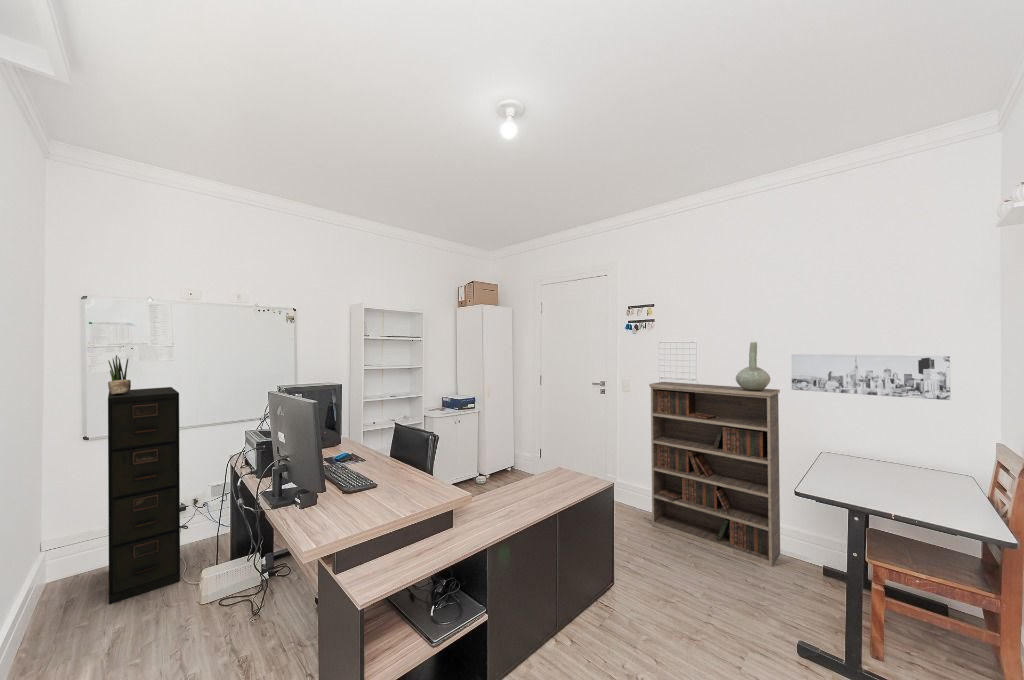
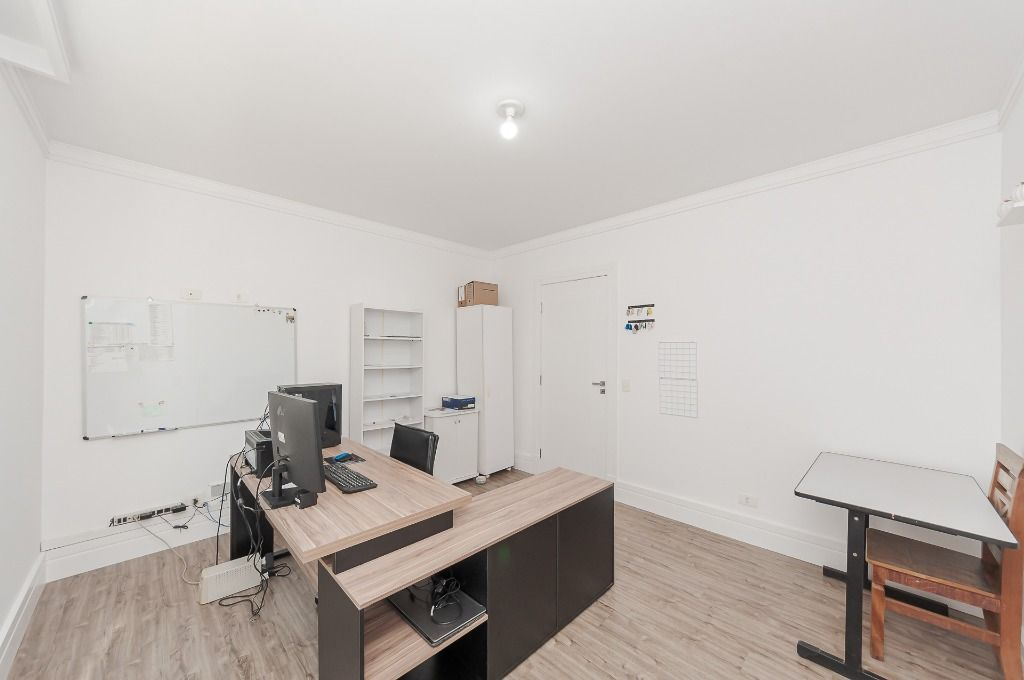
- wall art [790,353,951,401]
- bookshelf [648,381,781,568]
- decorative vase [735,341,771,390]
- potted plant [107,354,132,395]
- filing cabinet [107,386,181,605]
